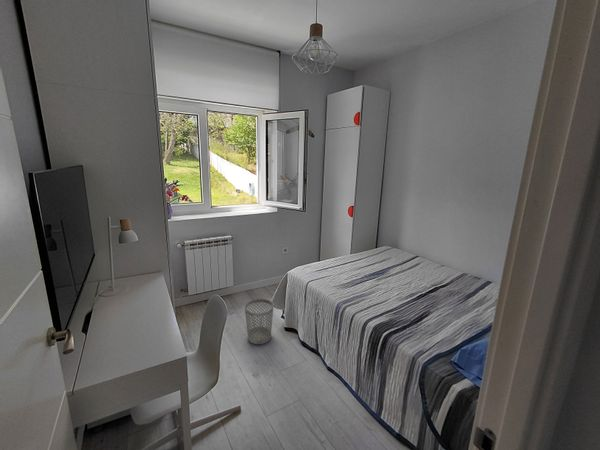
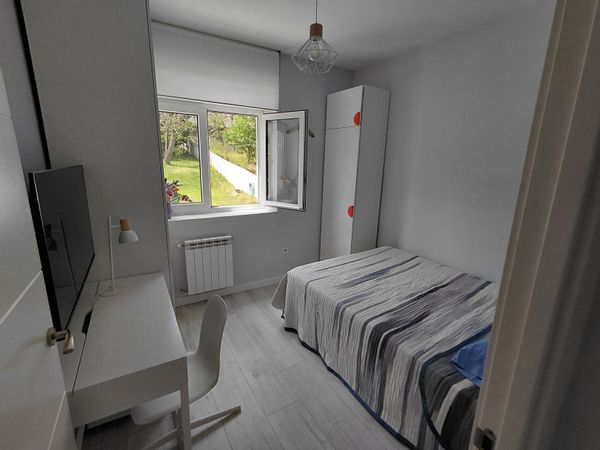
- wastebasket [244,298,275,345]
